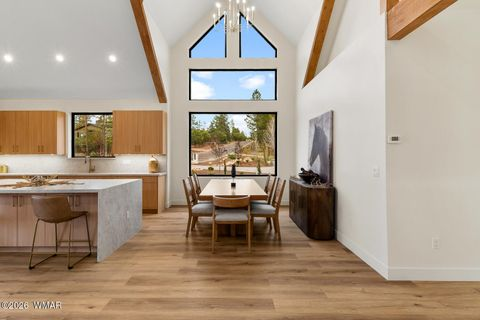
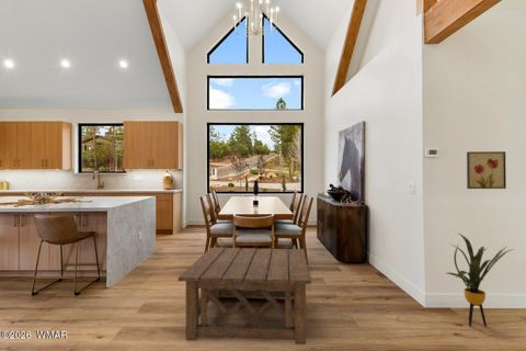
+ wall art [466,150,507,190]
+ coffee table [178,247,312,346]
+ house plant [446,233,515,327]
